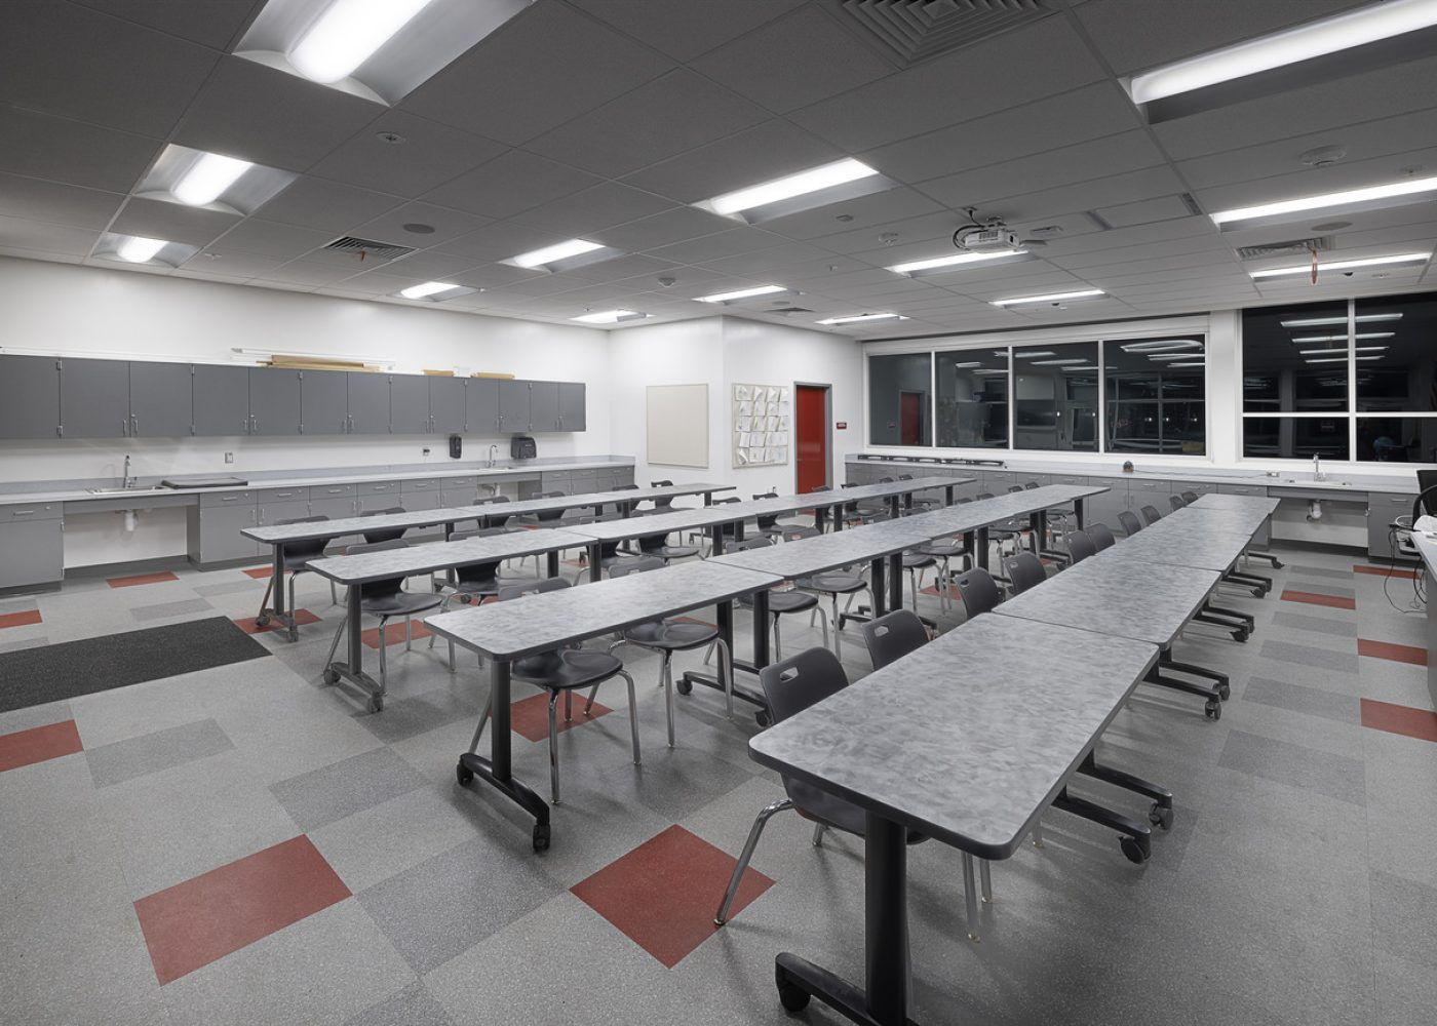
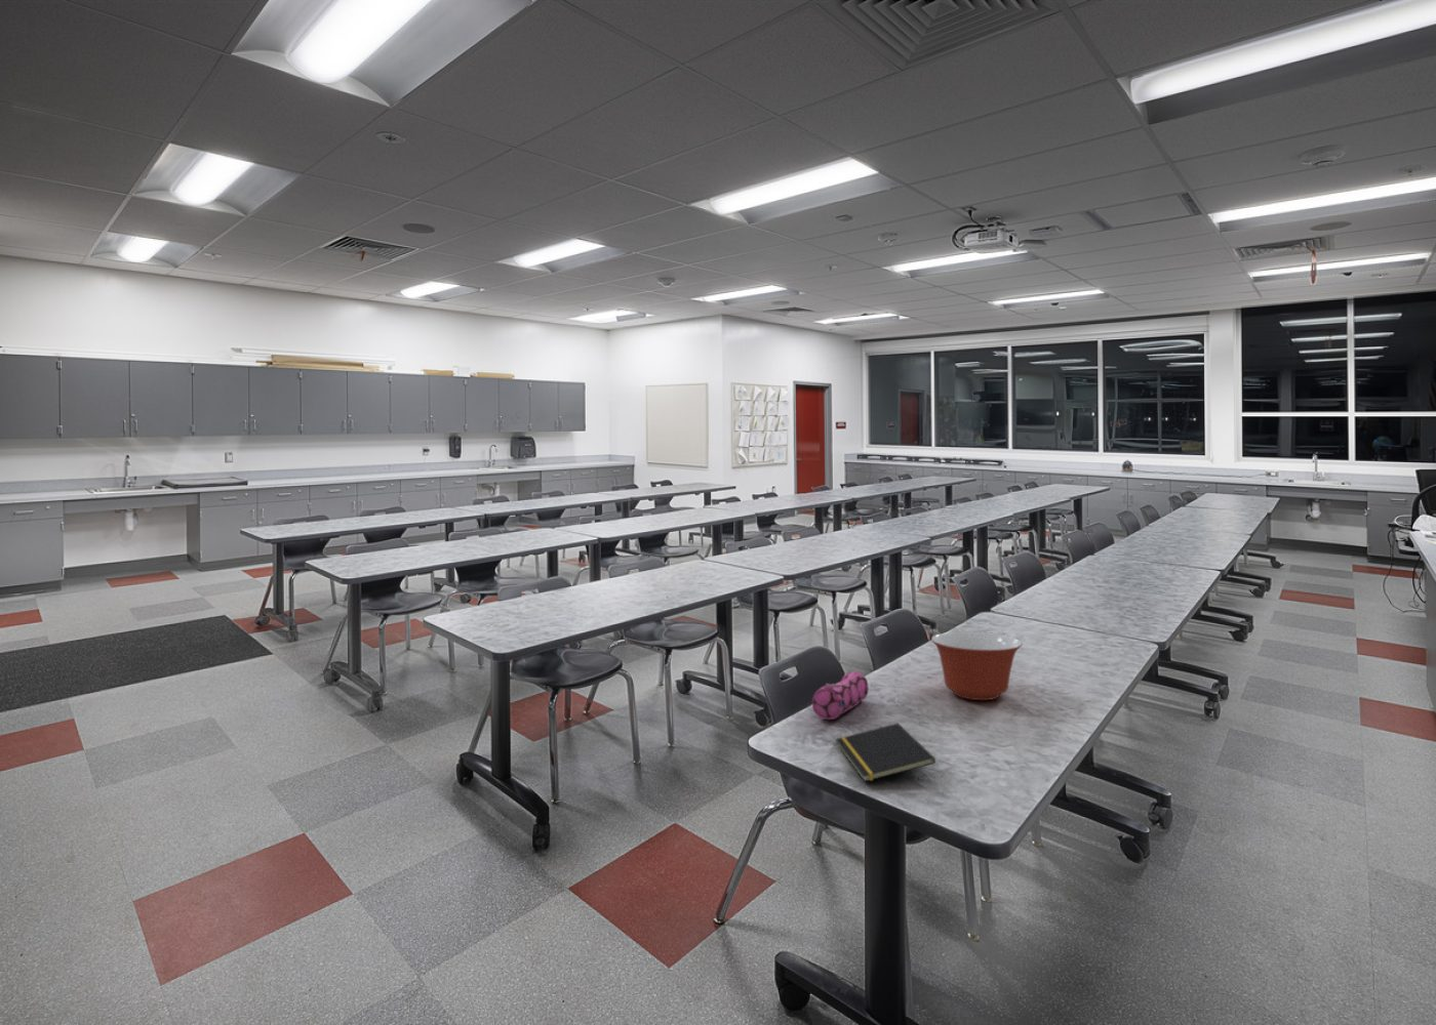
+ notepad [835,722,937,783]
+ mixing bowl [930,631,1023,701]
+ pencil case [811,670,870,721]
